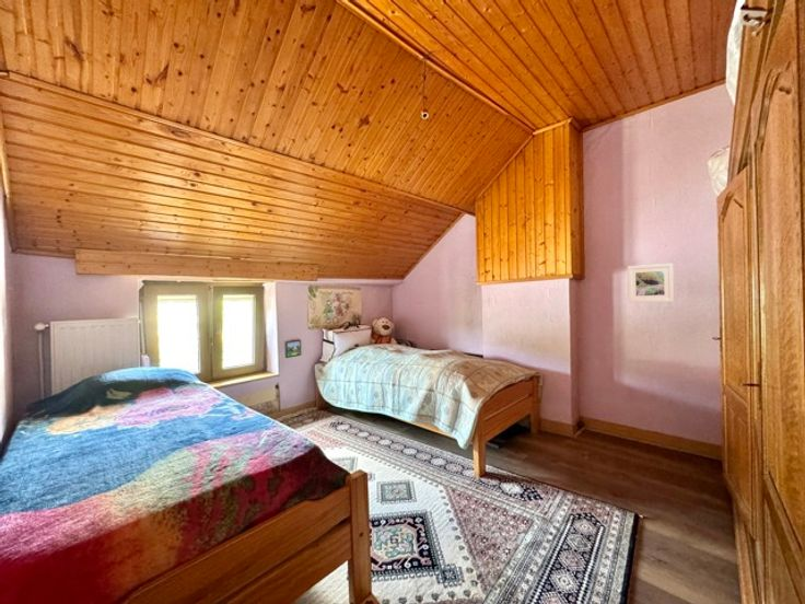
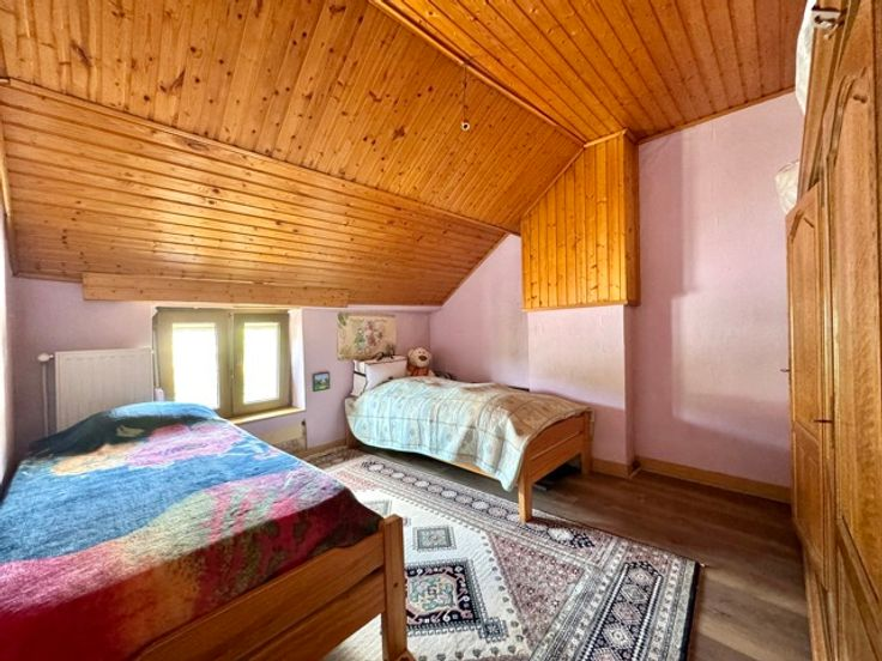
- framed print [627,263,675,303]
